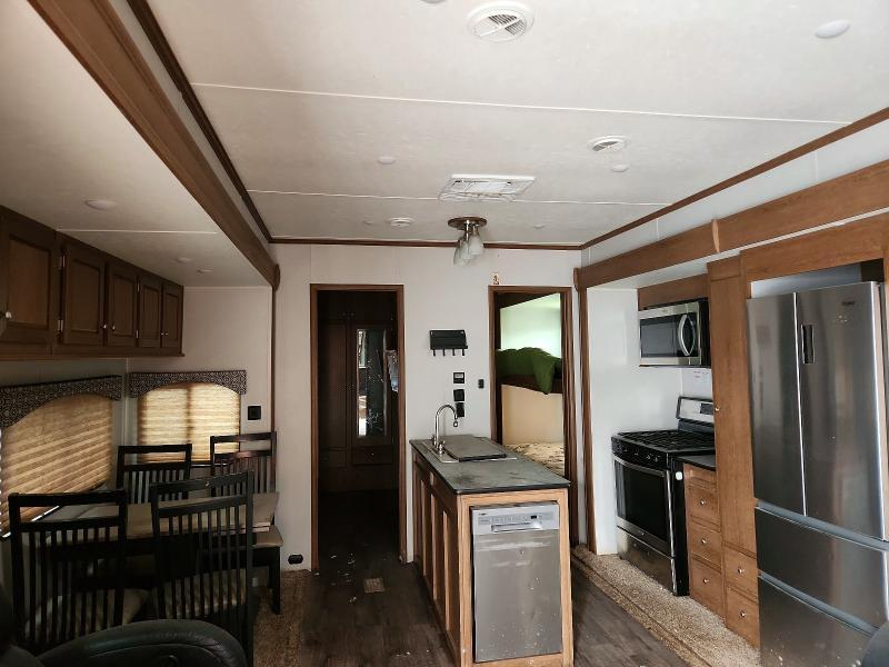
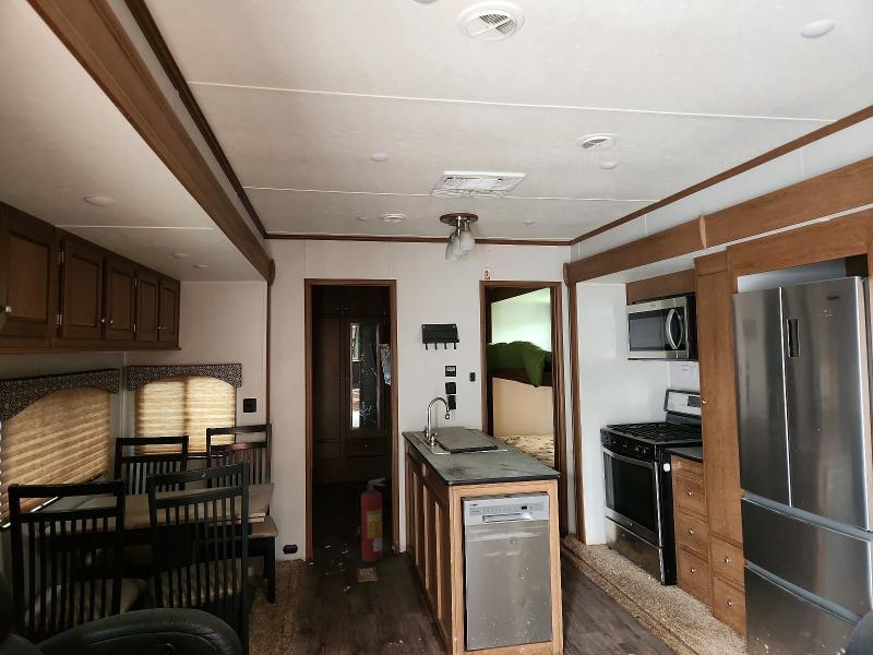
+ fire extinguisher [356,477,386,563]
